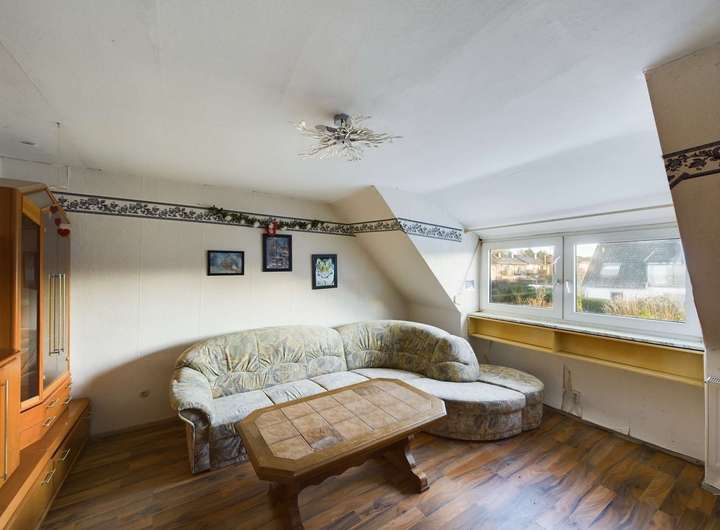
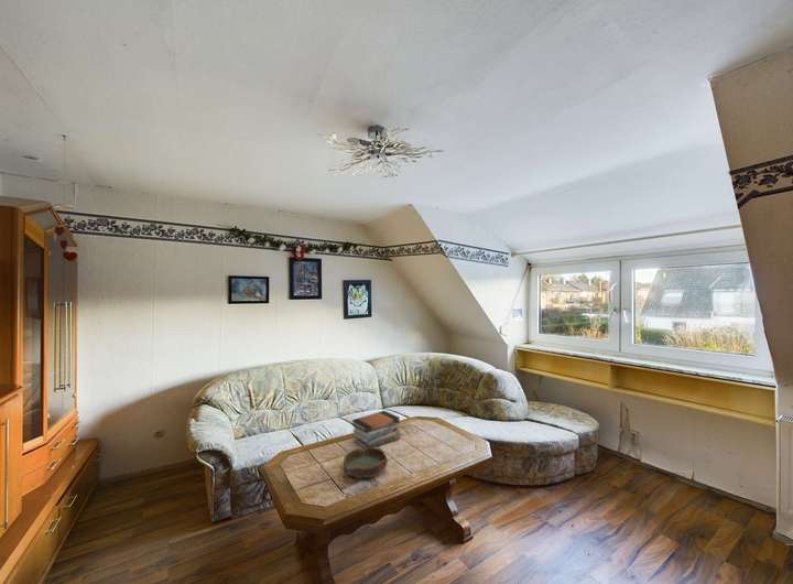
+ book stack [350,410,401,448]
+ bowl [343,447,389,479]
